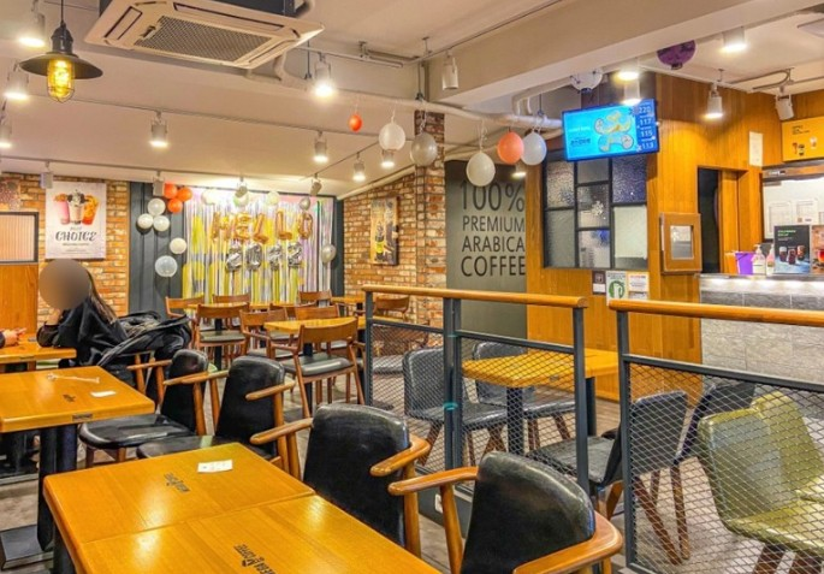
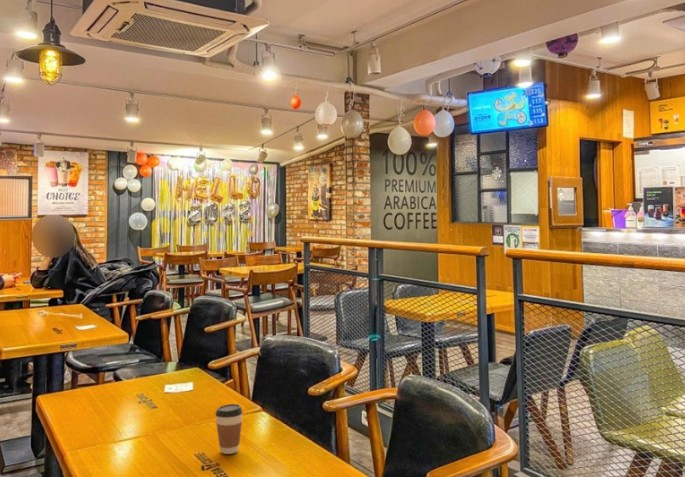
+ coffee cup [214,403,244,455]
